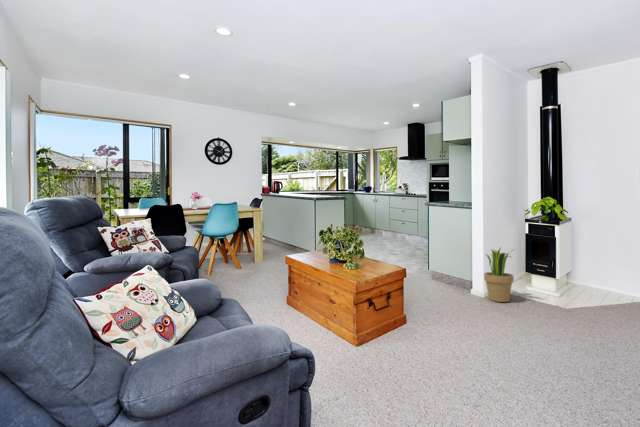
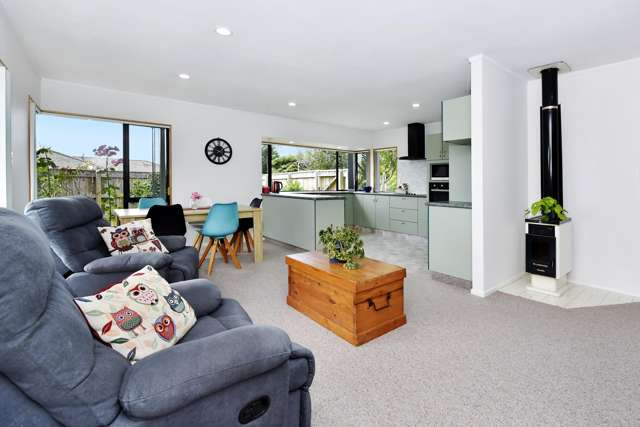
- potted plant [483,247,517,303]
